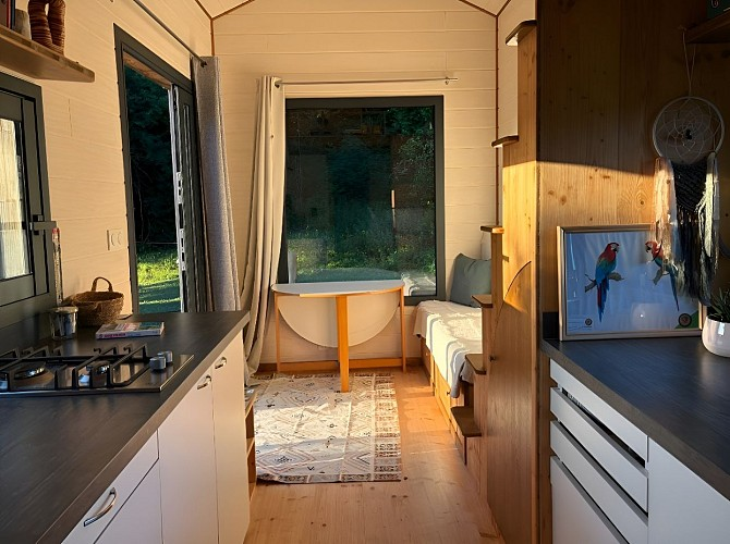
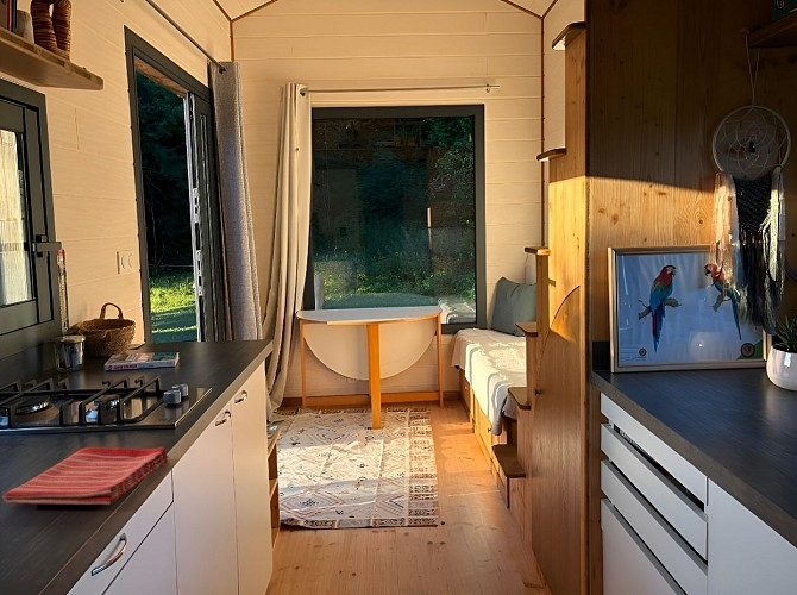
+ dish towel [1,446,169,506]
